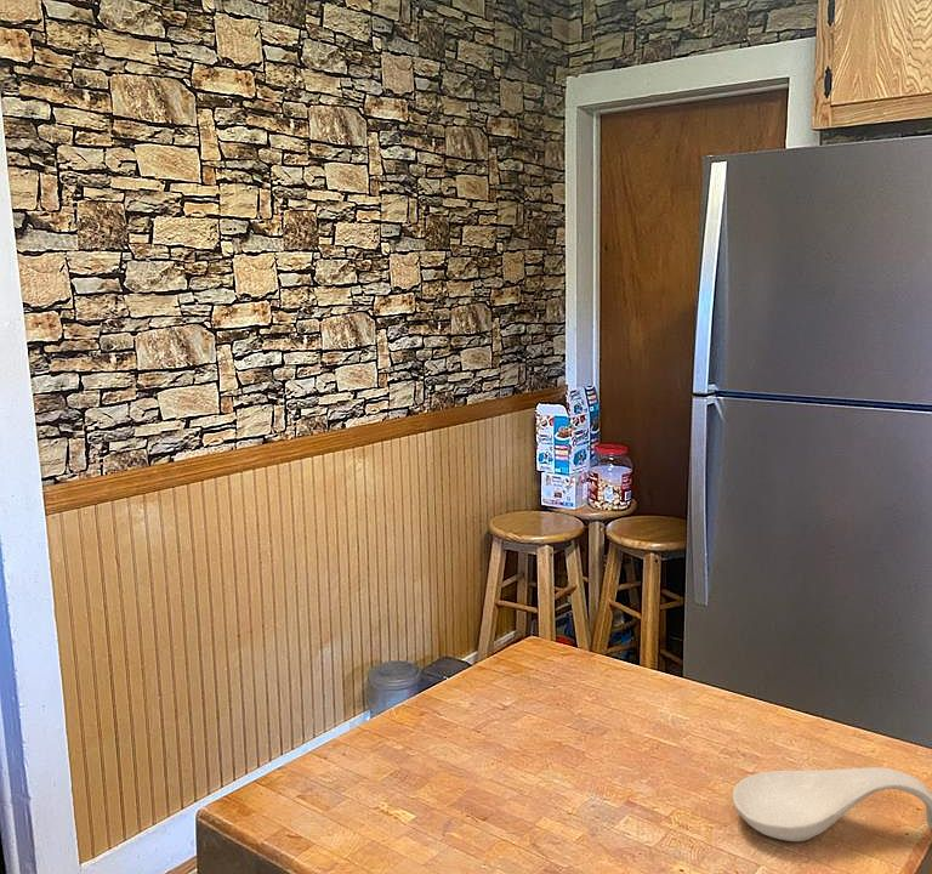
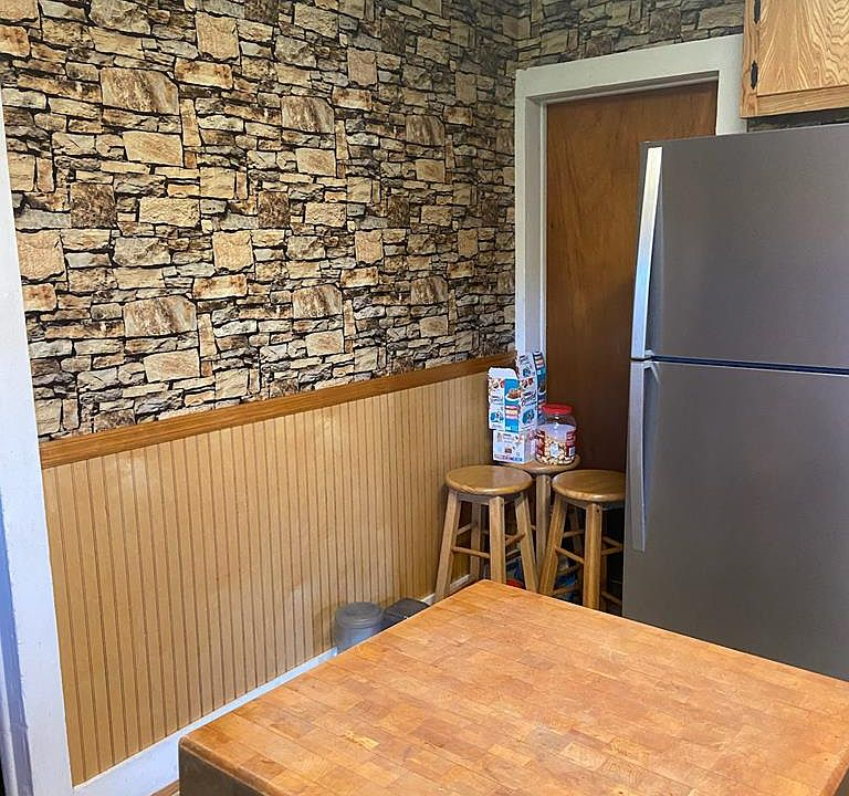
- spoon rest [732,766,932,842]
